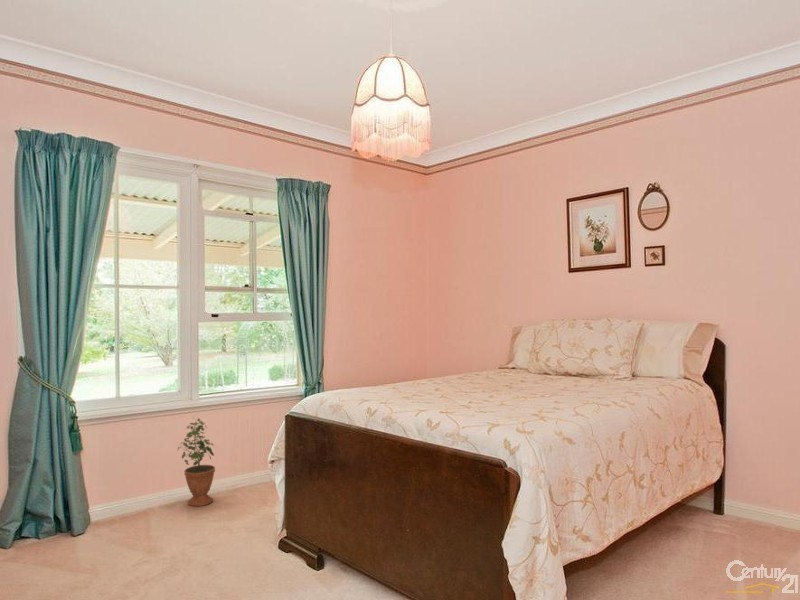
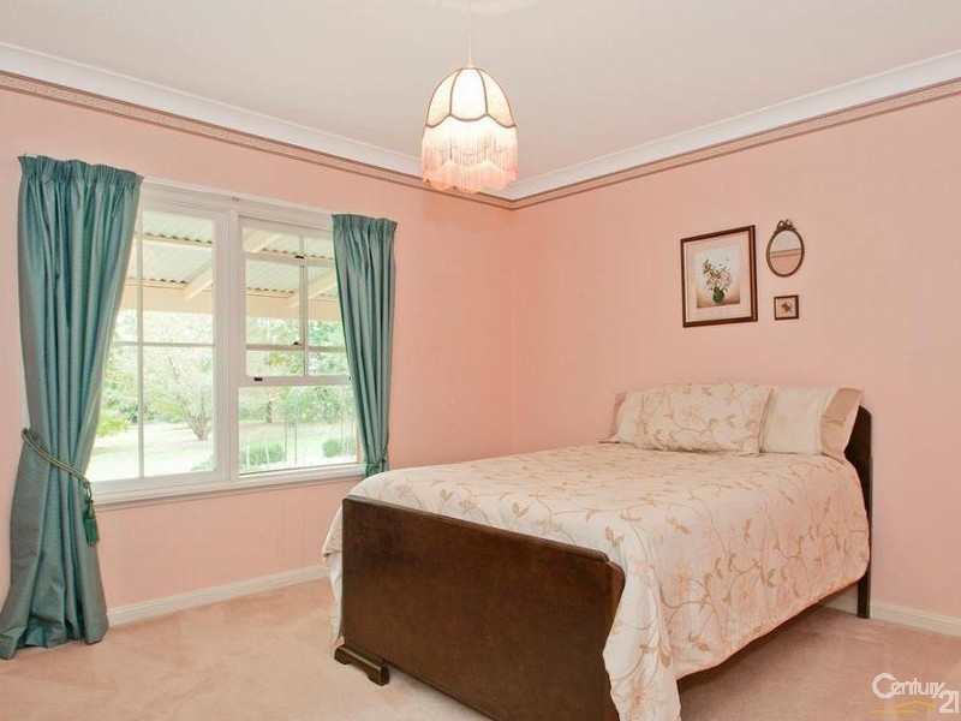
- potted plant [176,416,216,507]
